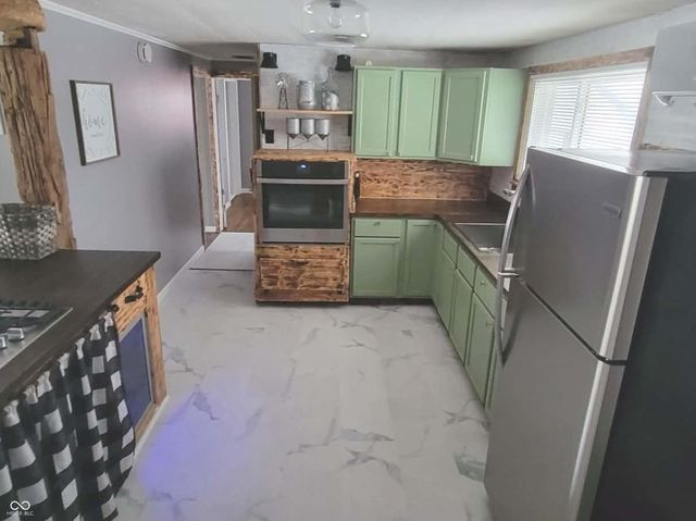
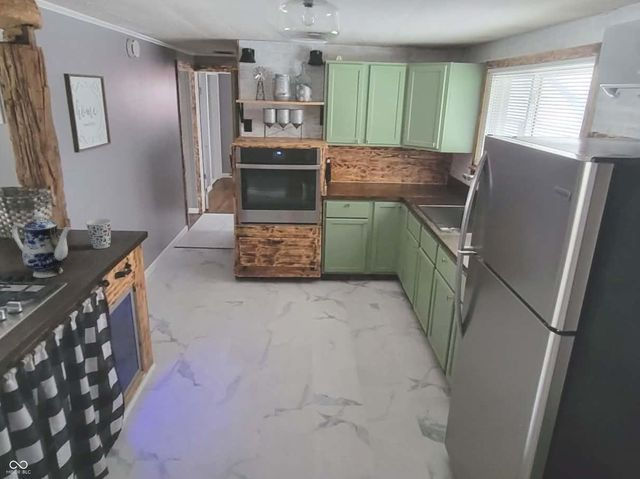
+ teapot [11,211,71,279]
+ cup [85,218,112,250]
